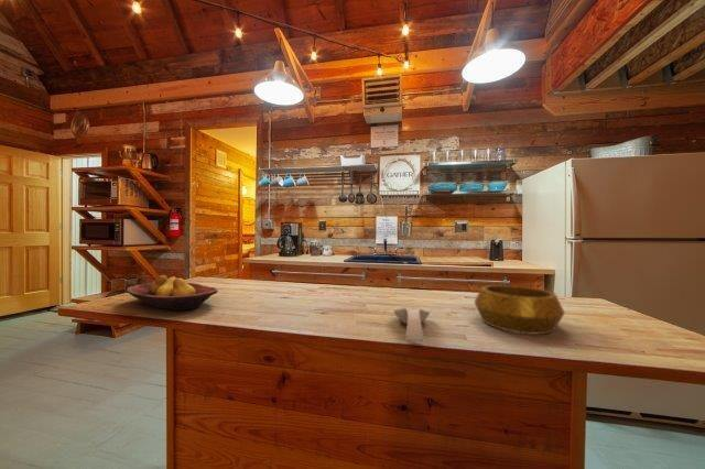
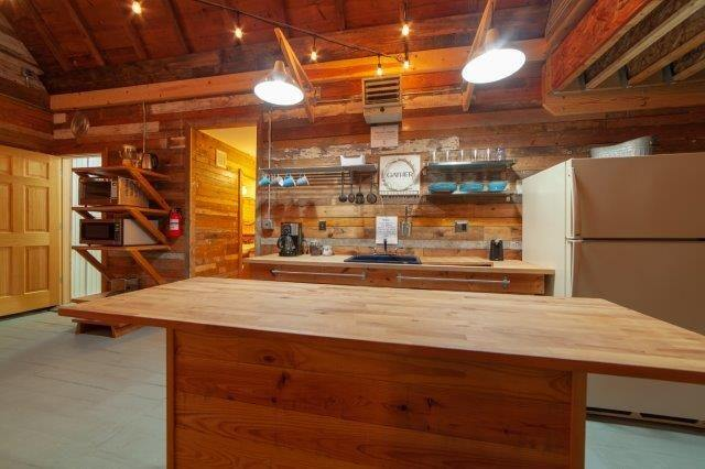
- decorative bowl [473,284,566,336]
- fruit bowl [126,274,219,312]
- spoon rest [392,306,431,342]
